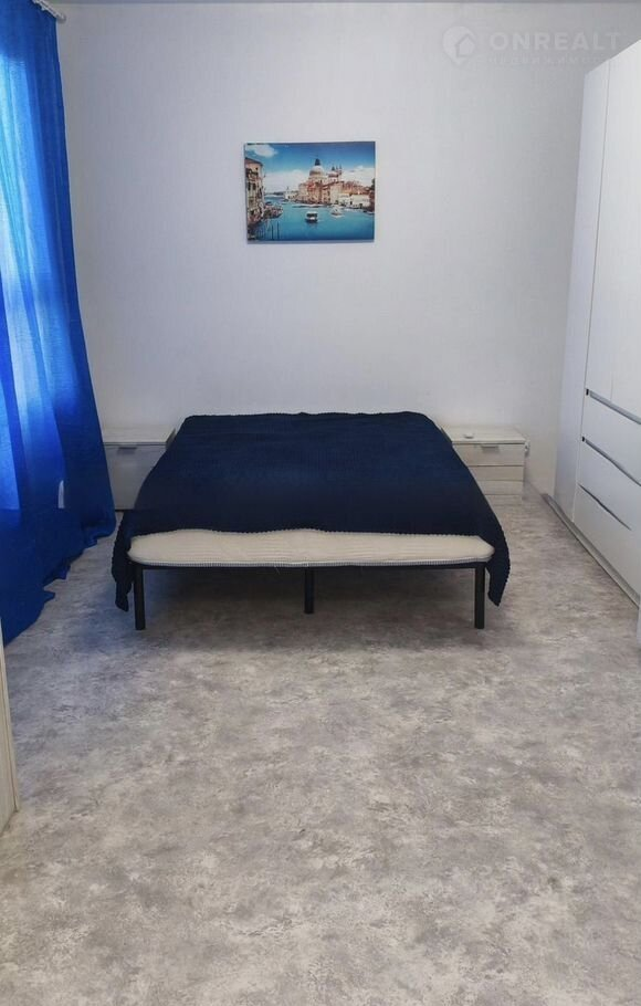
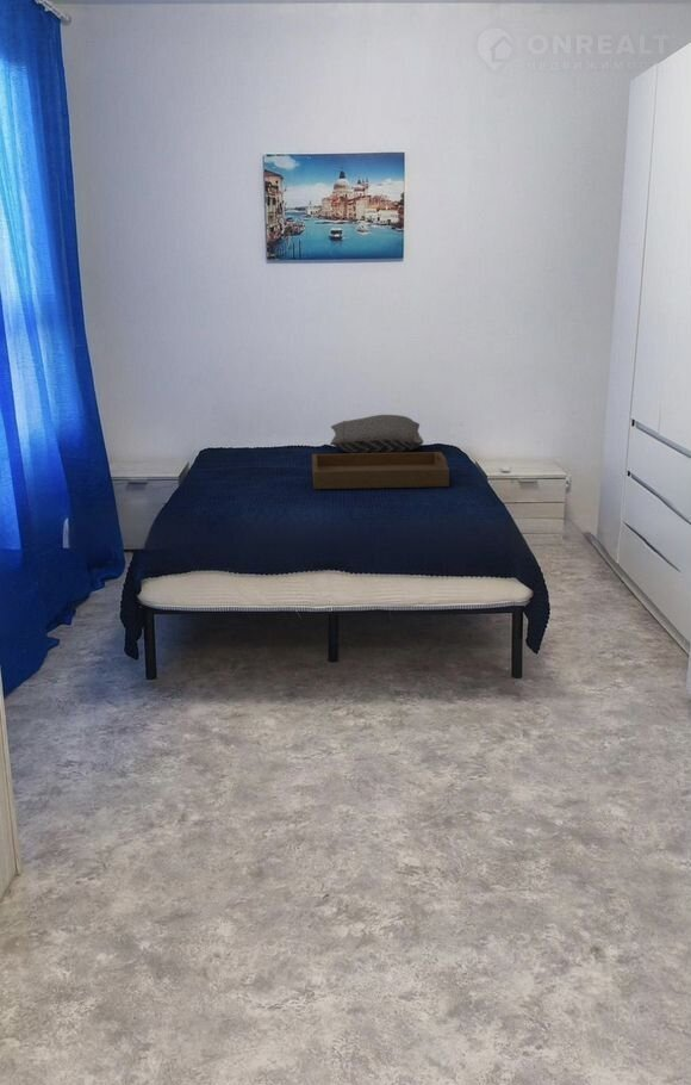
+ pillow [329,414,424,454]
+ serving tray [311,451,450,490]
